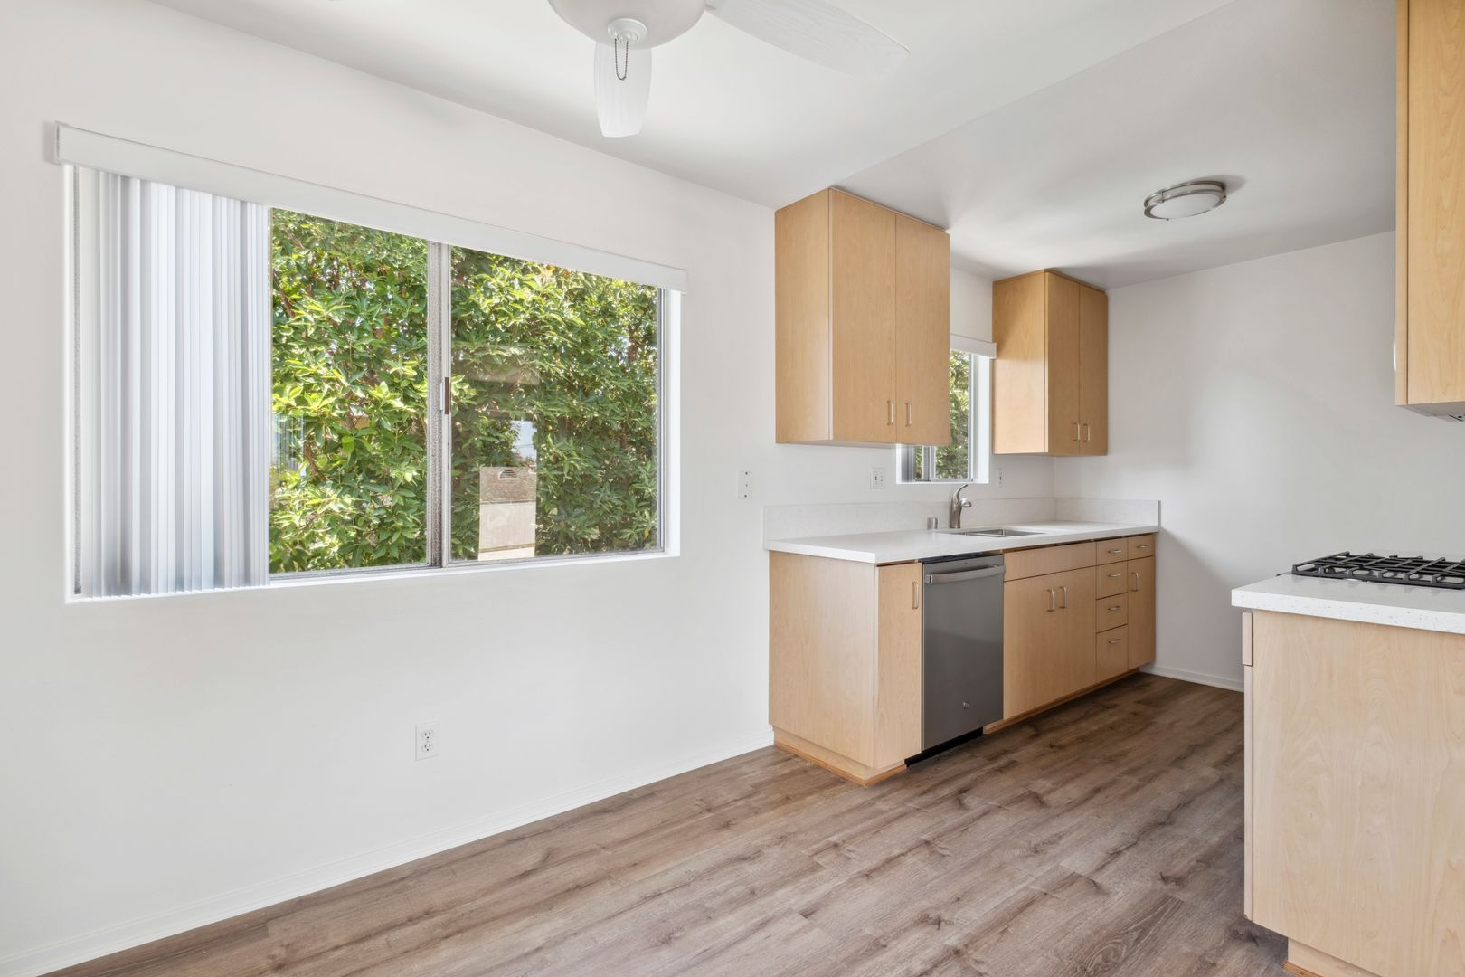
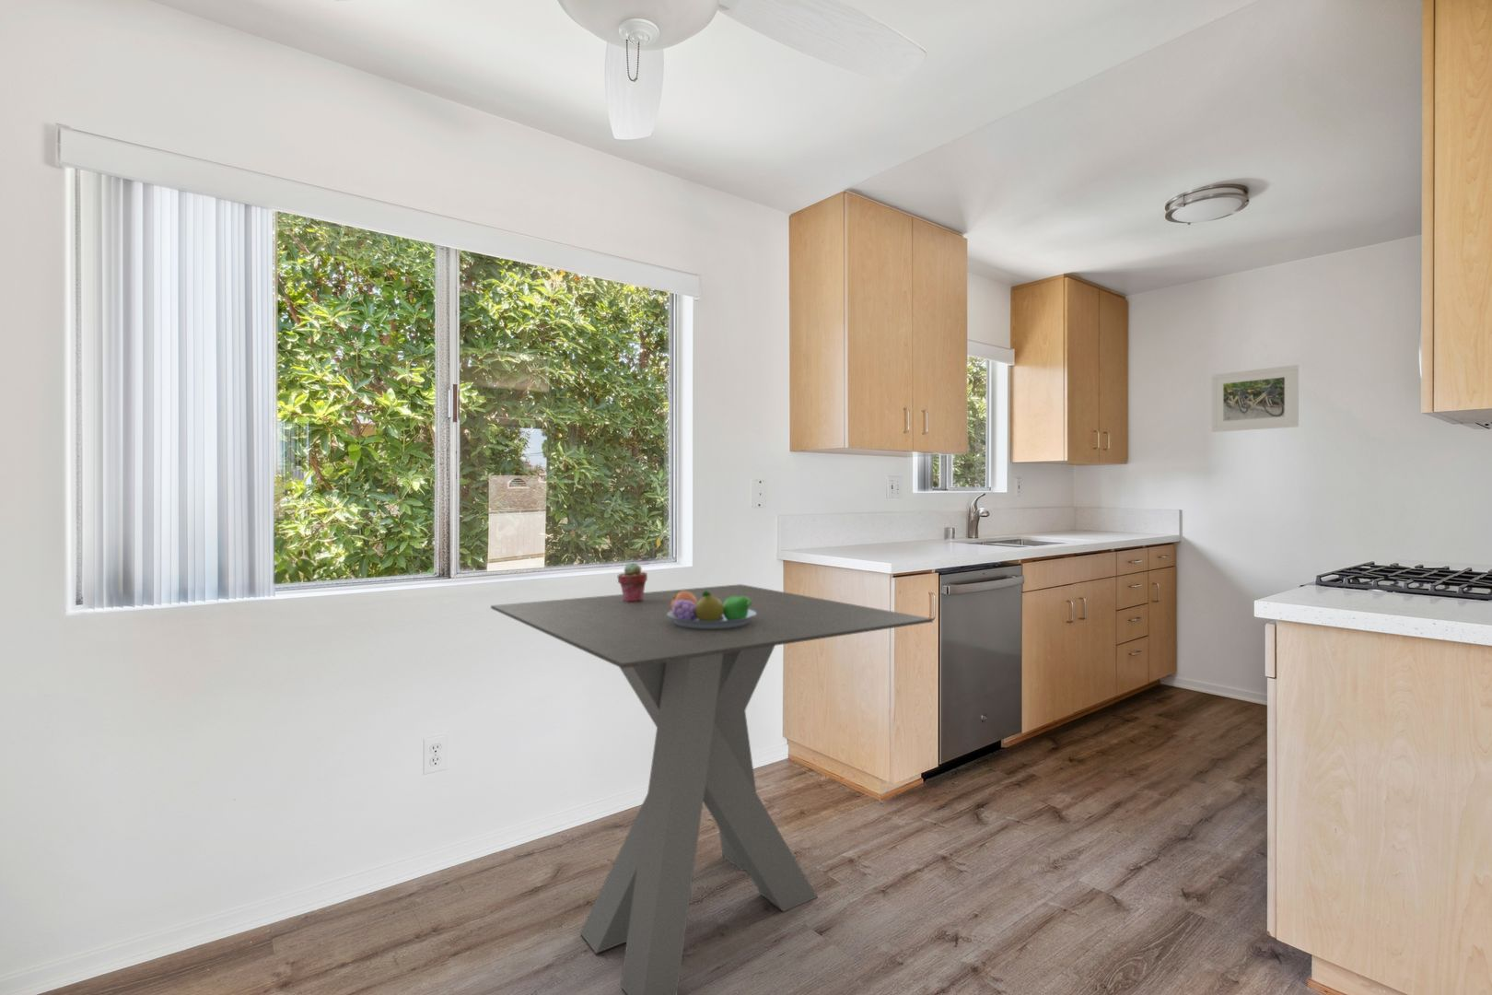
+ dining table [490,583,934,995]
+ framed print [1211,364,1300,433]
+ potted succulent [617,562,648,603]
+ fruit bowl [667,592,756,630]
